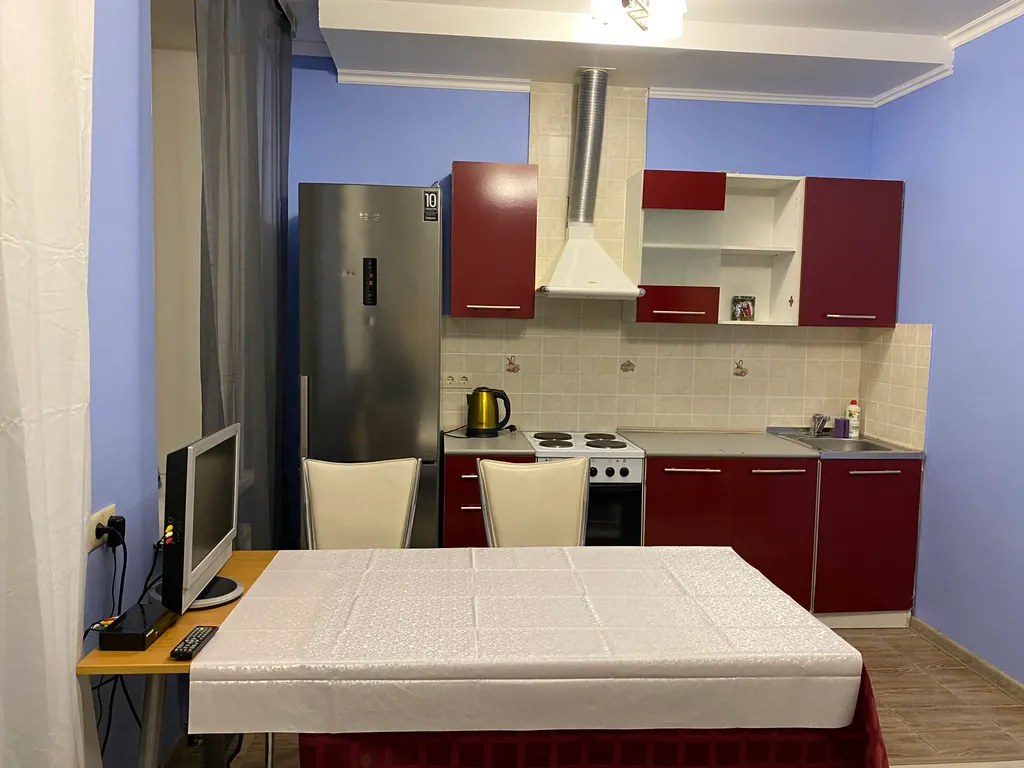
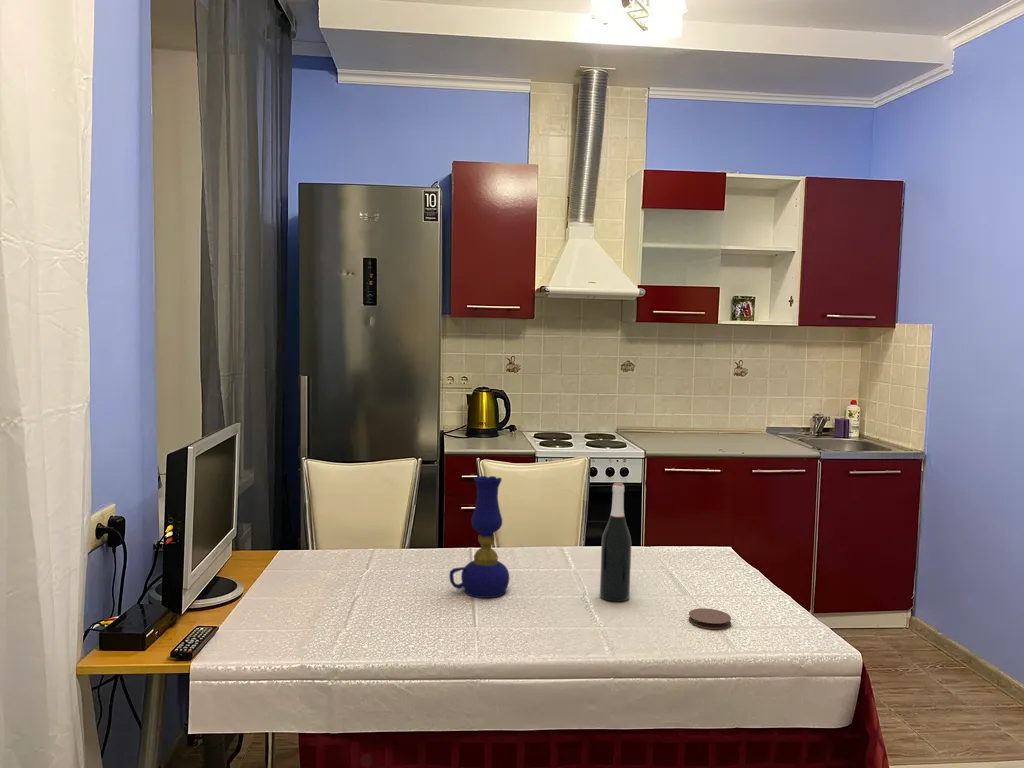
+ coaster [688,607,732,630]
+ oil lamp [448,475,510,599]
+ wine bottle [599,482,632,603]
